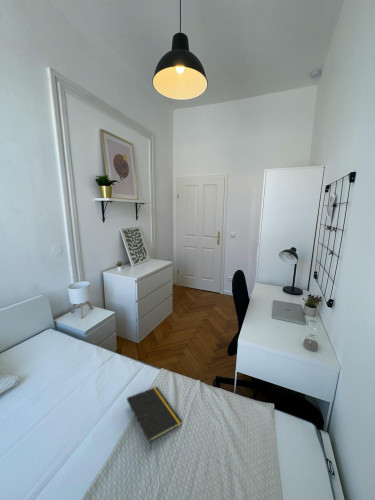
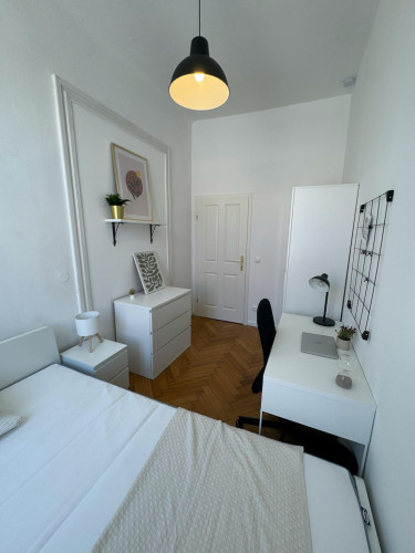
- notepad [126,386,183,451]
